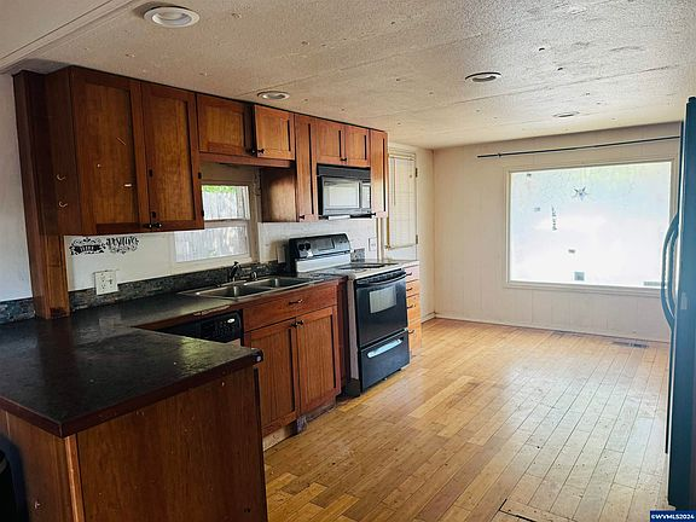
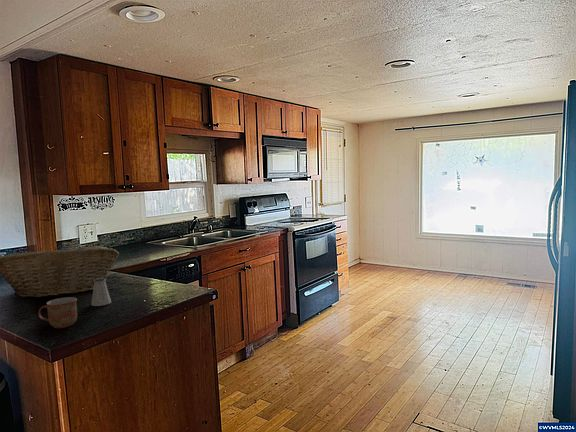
+ fruit basket [0,245,120,298]
+ saltshaker [91,277,112,307]
+ mug [37,296,78,329]
